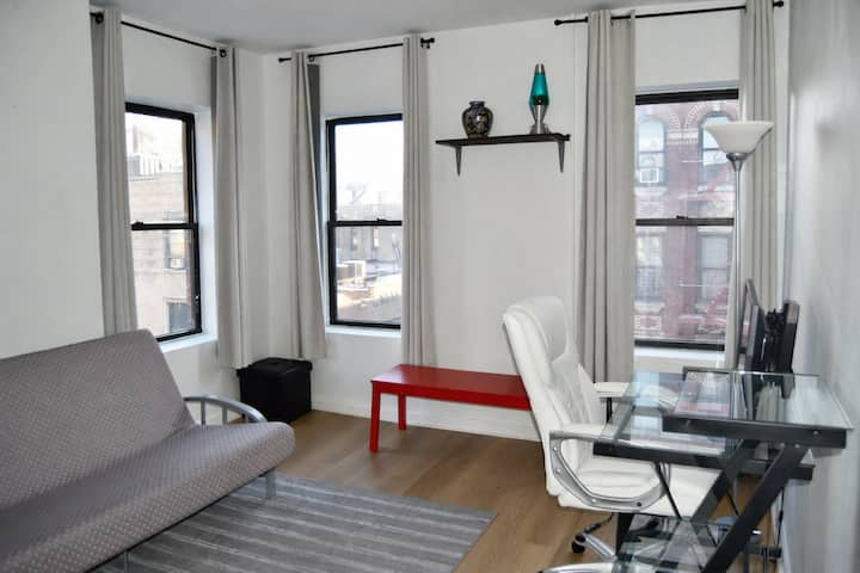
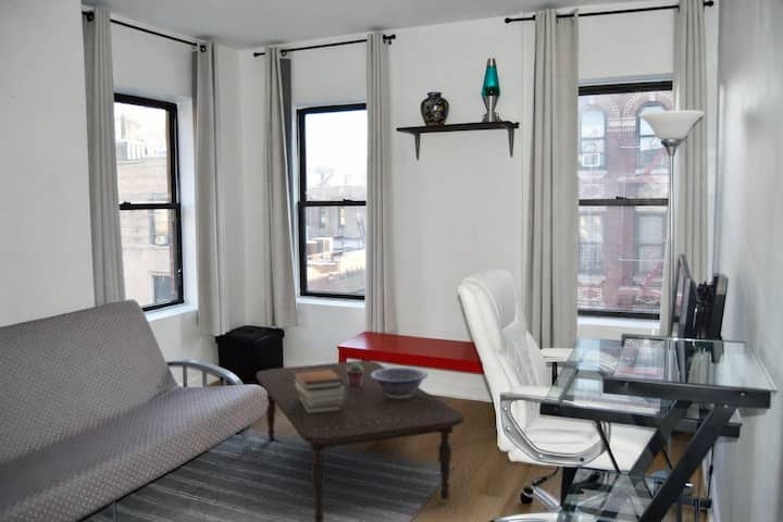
+ potted succulent [346,363,363,387]
+ book stack [294,368,345,413]
+ decorative bowl [371,366,428,398]
+ coffee table [256,360,465,522]
